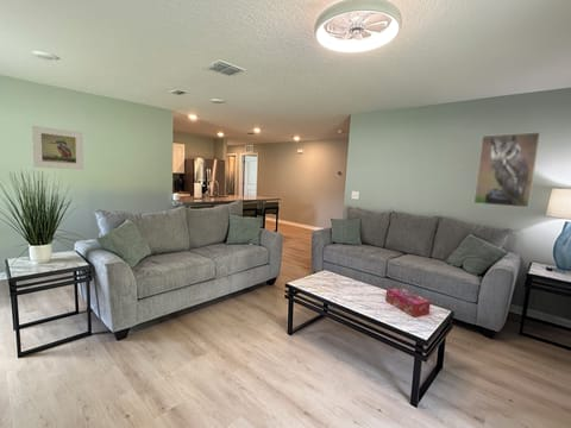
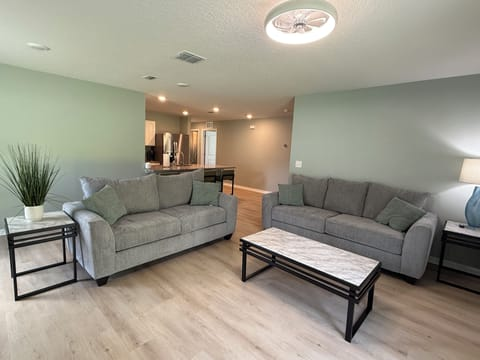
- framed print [472,131,541,208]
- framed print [31,125,84,171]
- tissue box [384,287,432,319]
